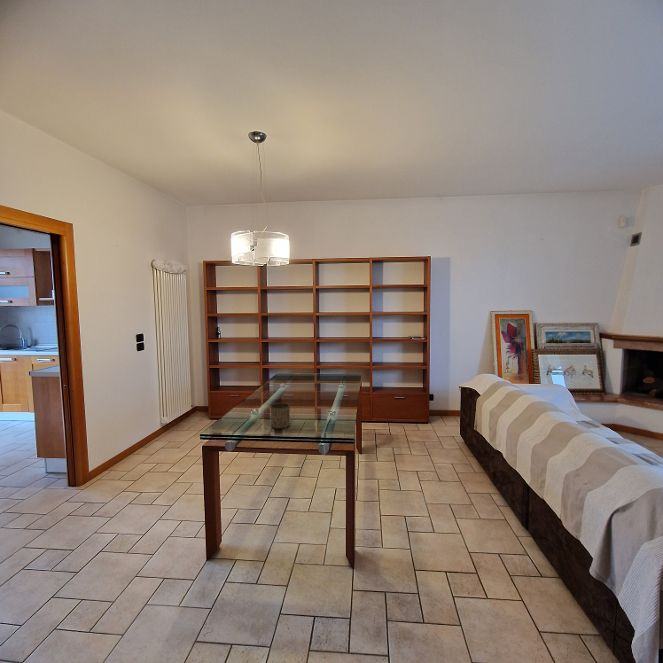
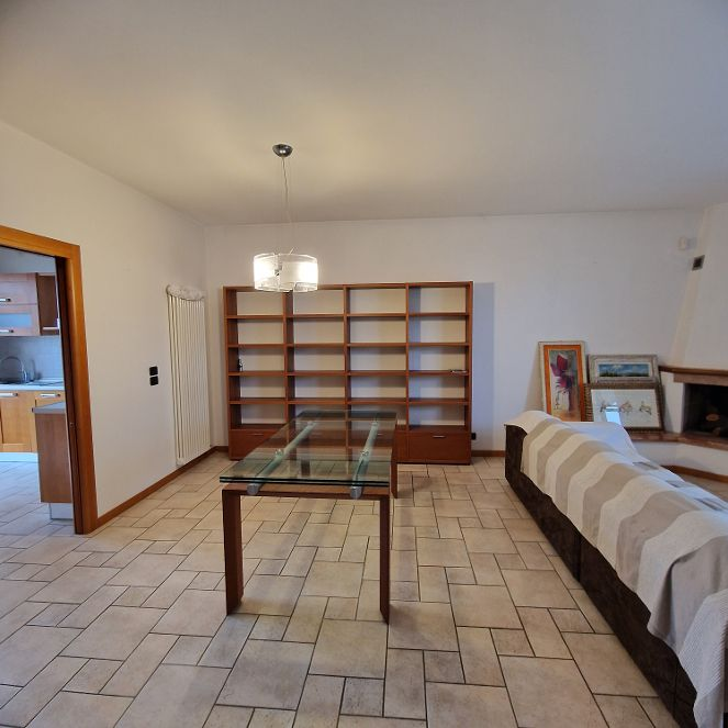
- cup [269,402,291,430]
